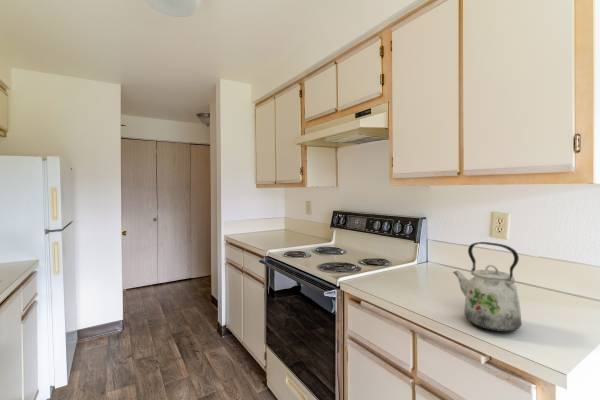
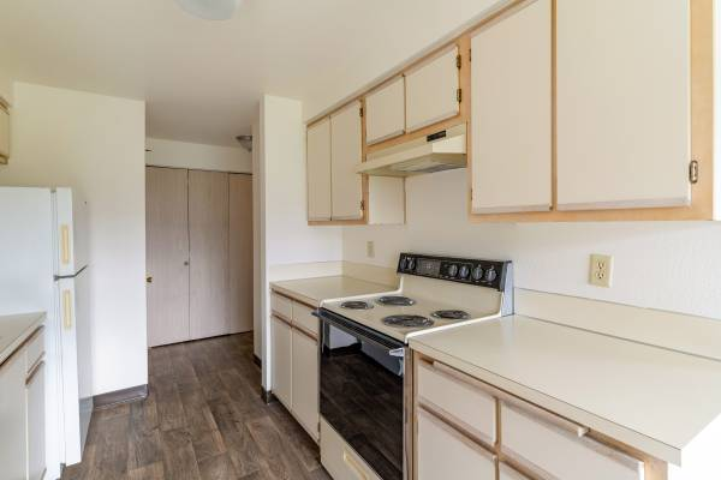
- kettle [452,241,523,333]
